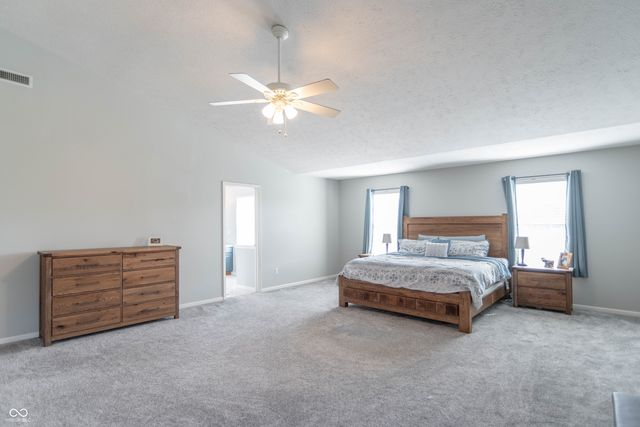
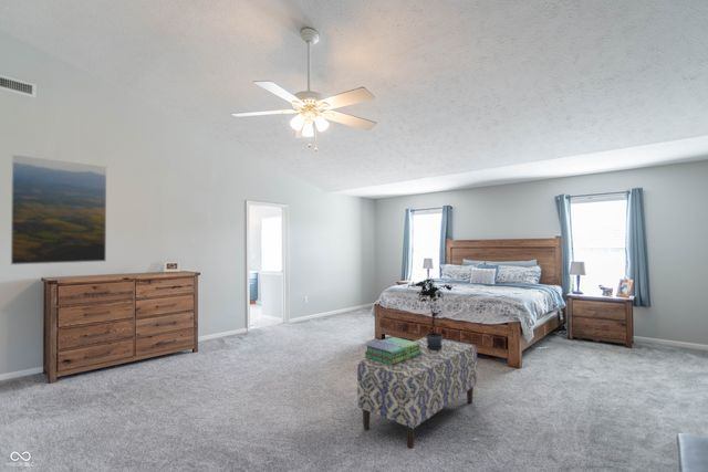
+ potted plant [407,277,456,350]
+ bench [356,336,478,450]
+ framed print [10,153,107,266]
+ stack of books [363,336,421,366]
